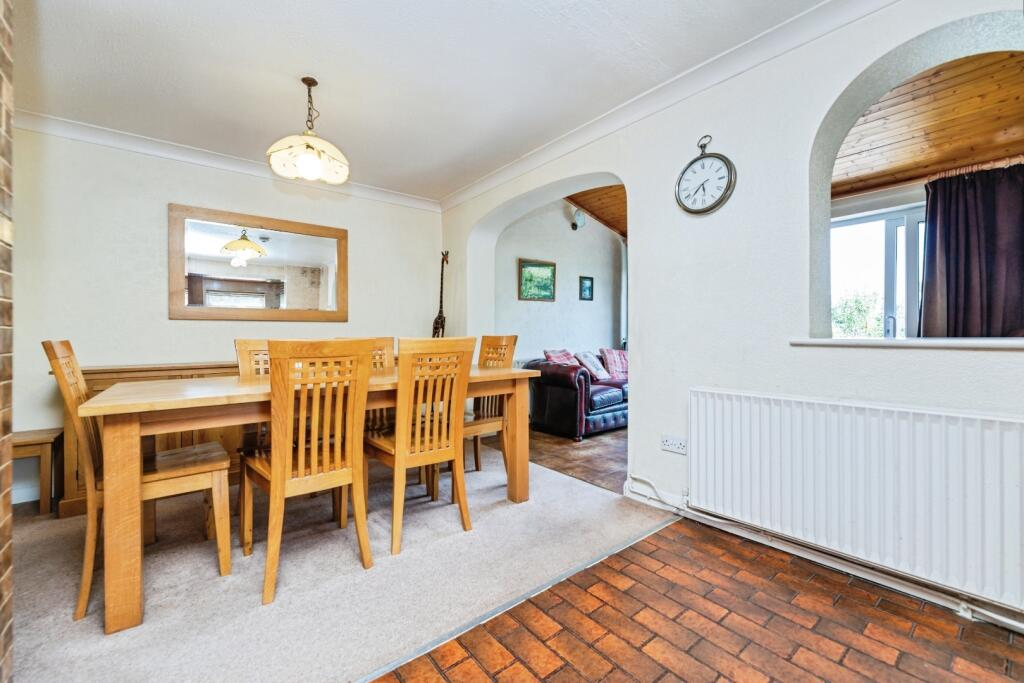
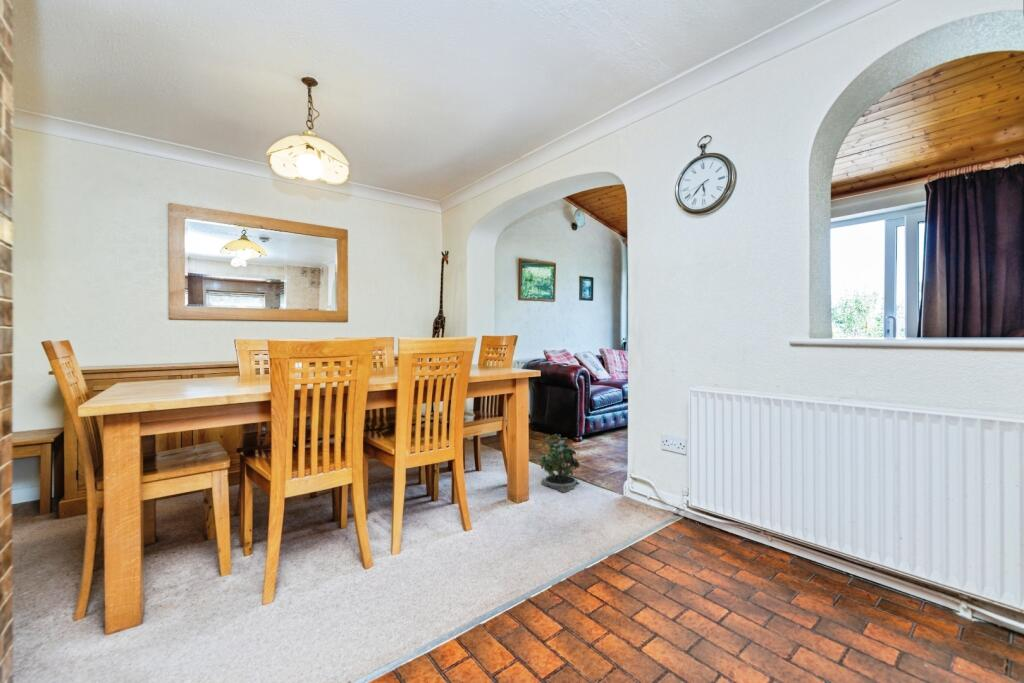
+ potted plant [536,433,581,494]
